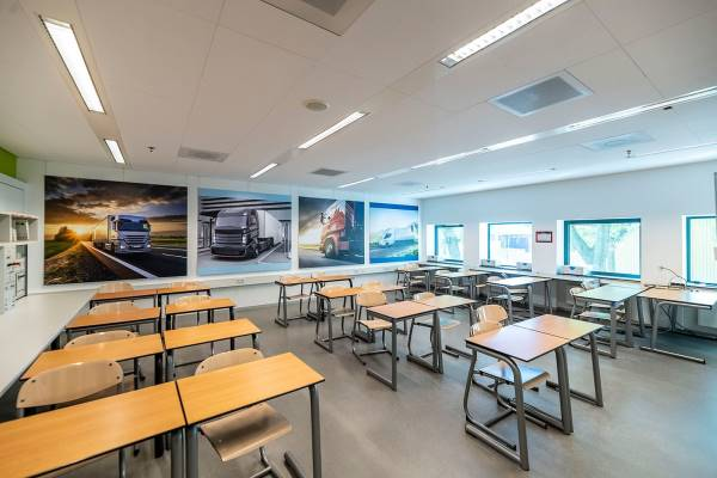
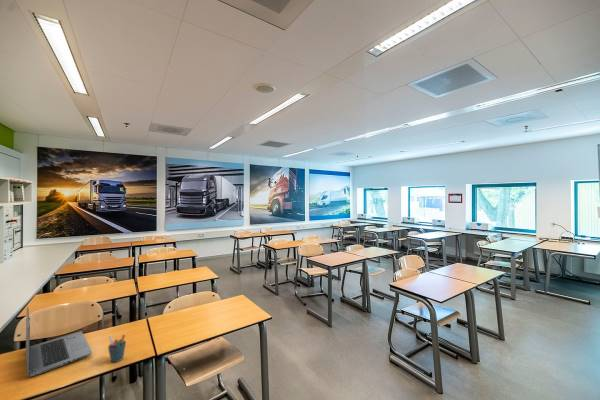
+ pen holder [107,334,127,363]
+ laptop [25,306,93,378]
